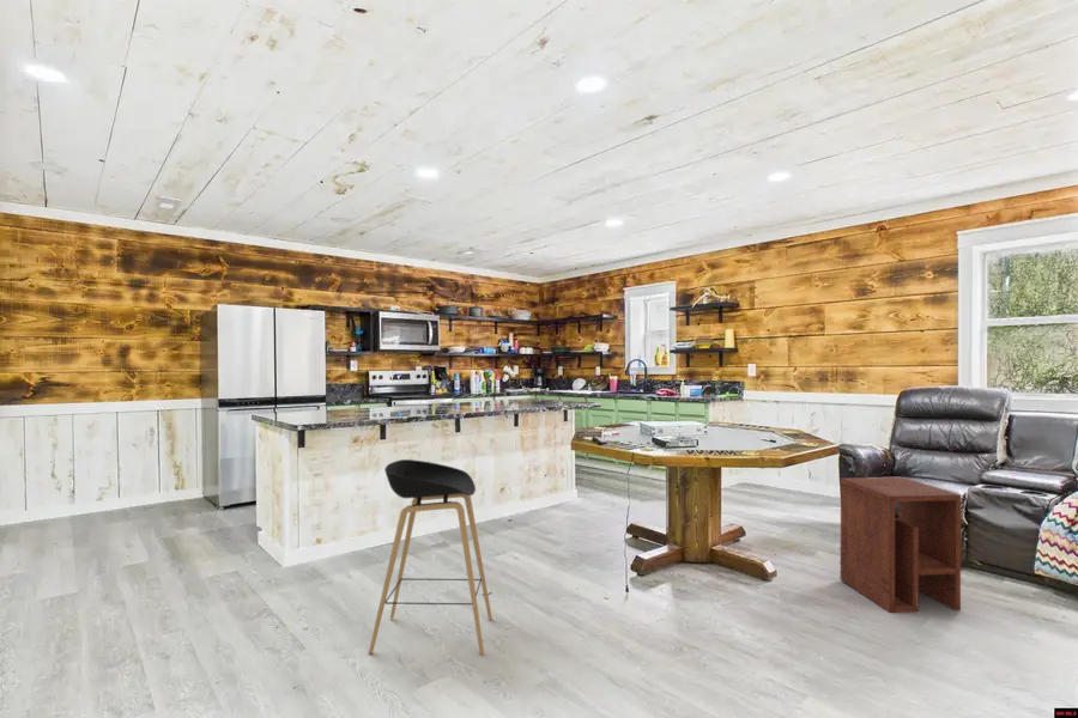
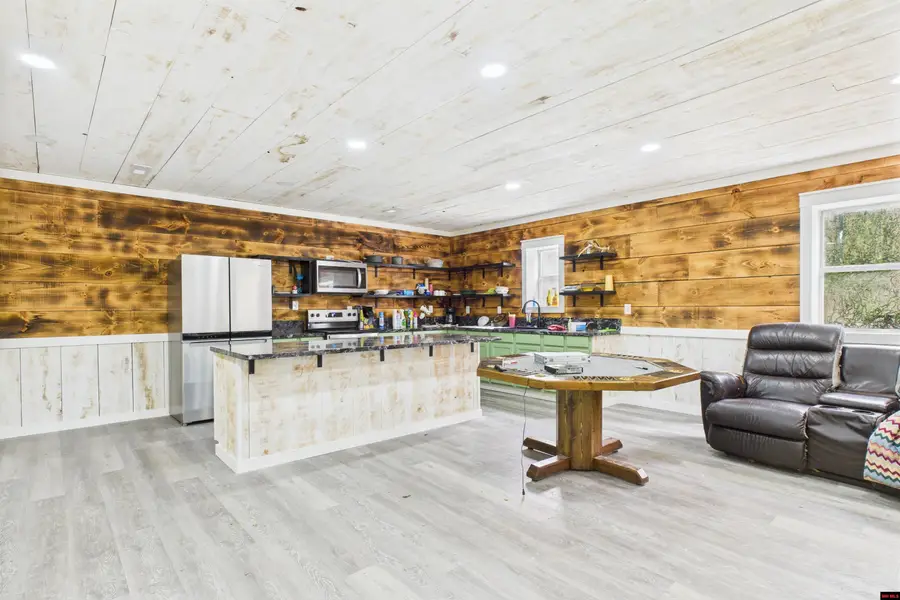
- stool [368,458,493,656]
- side table [840,476,962,614]
